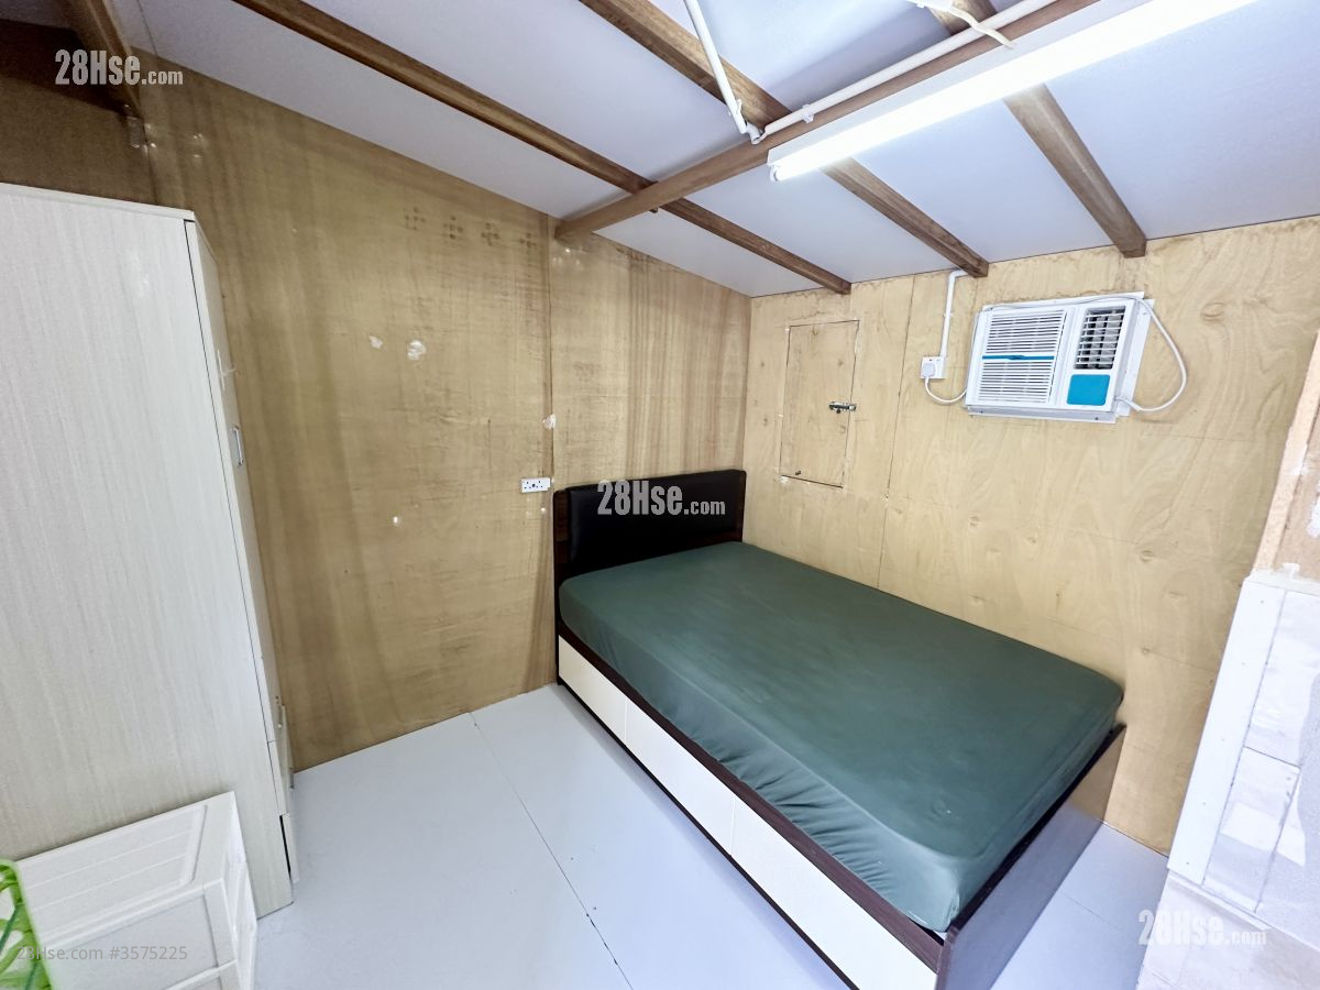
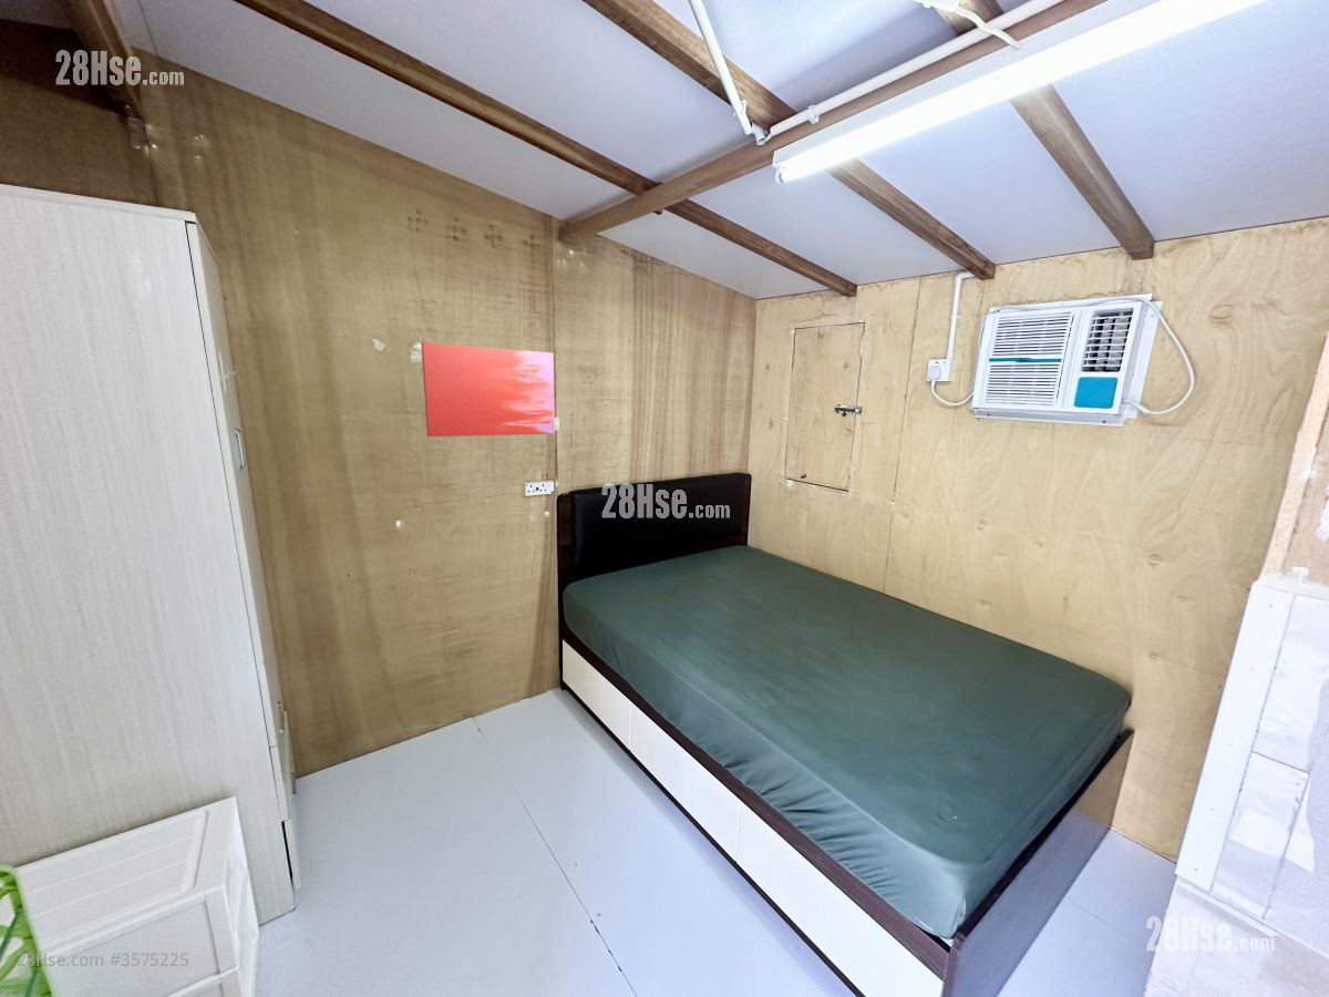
+ wall art [420,341,556,438]
